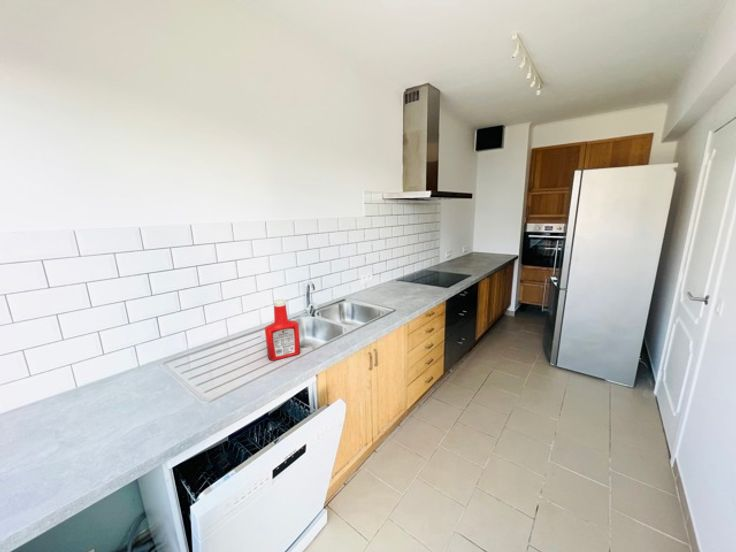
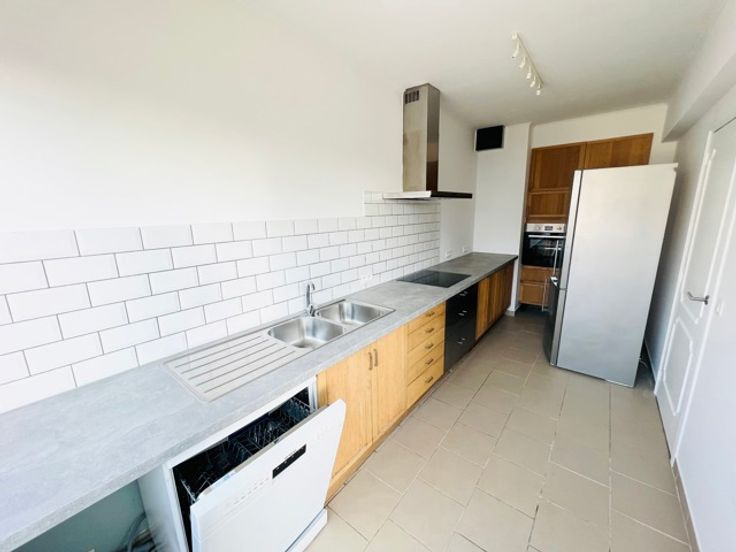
- soap bottle [264,299,302,362]
